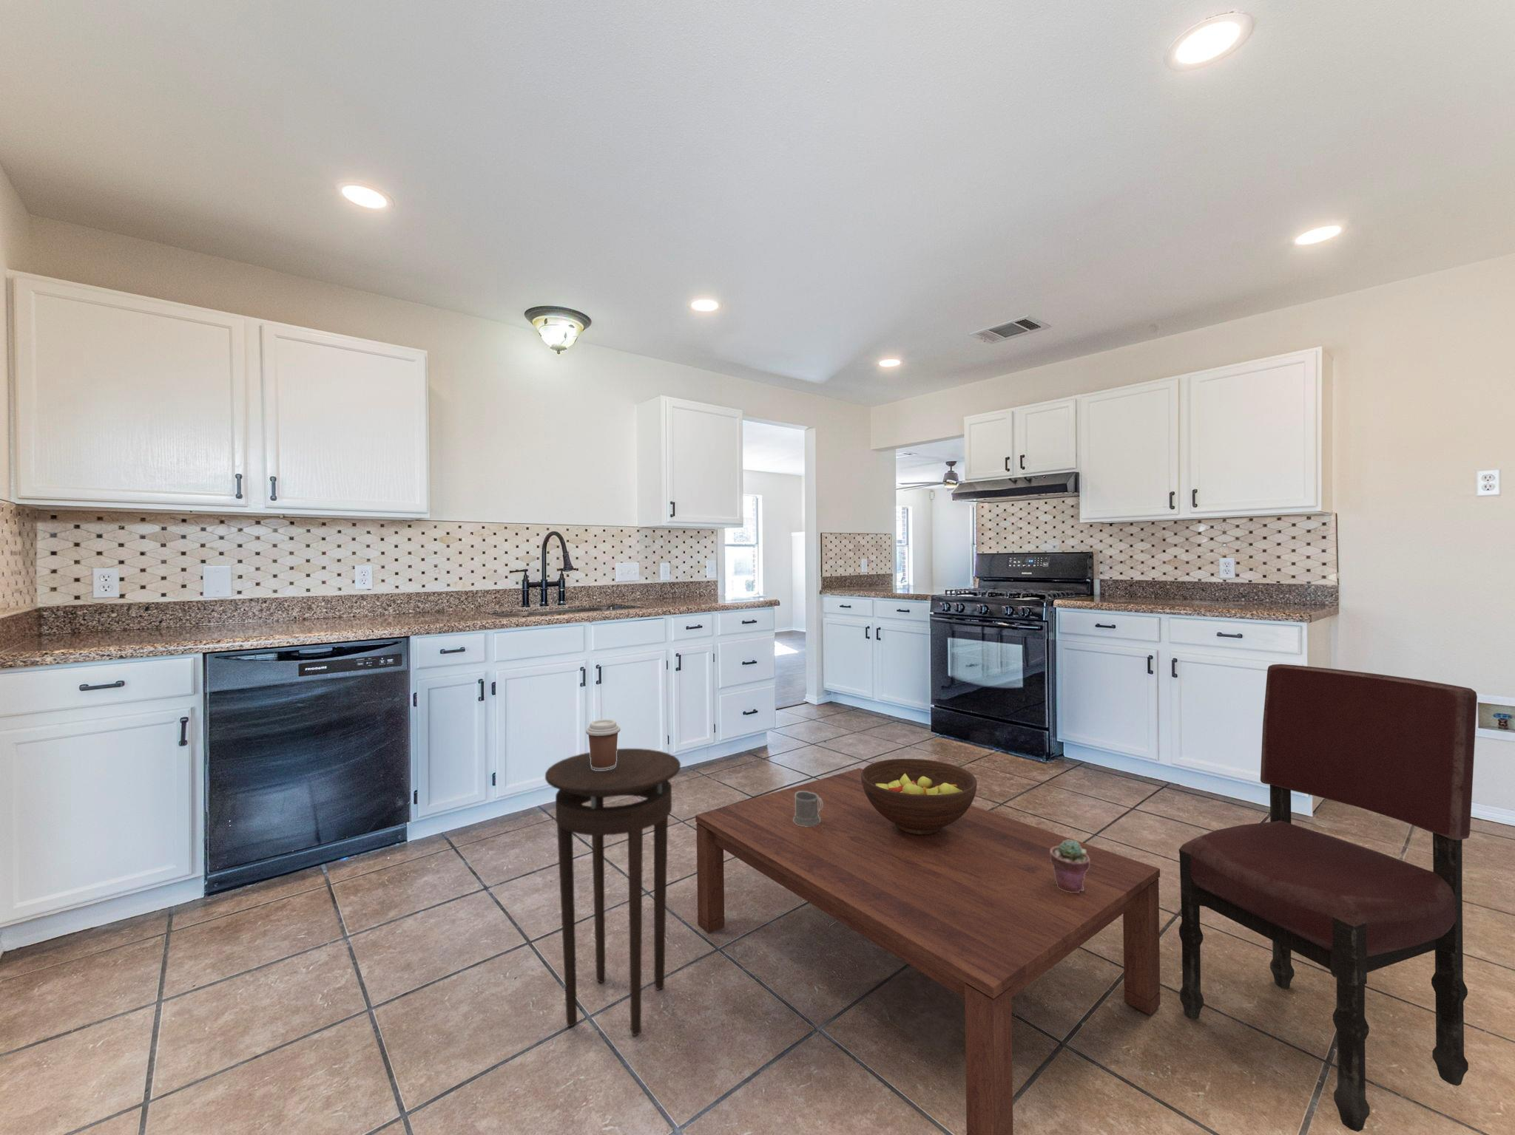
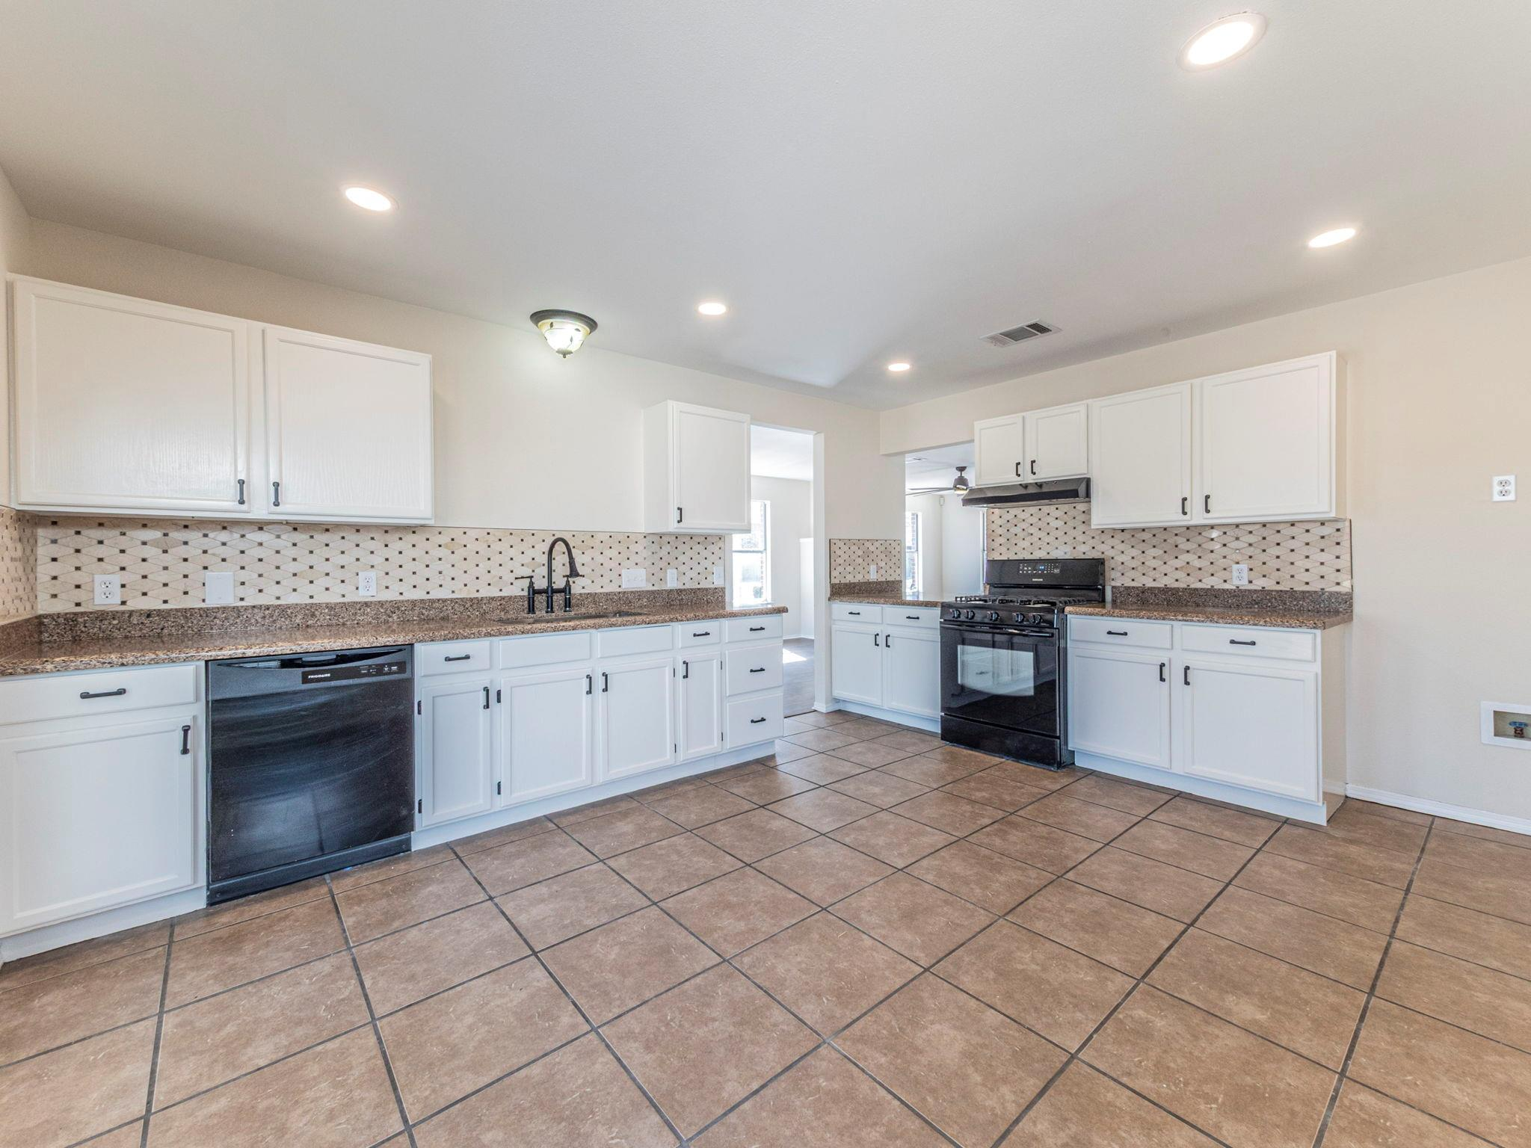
- dining chair [1179,664,1478,1133]
- mug [793,792,823,827]
- fruit bowl [861,758,978,835]
- coffee table [694,768,1161,1135]
- stool [544,748,681,1037]
- coffee cup [586,719,622,770]
- potted succulent [1051,839,1089,893]
